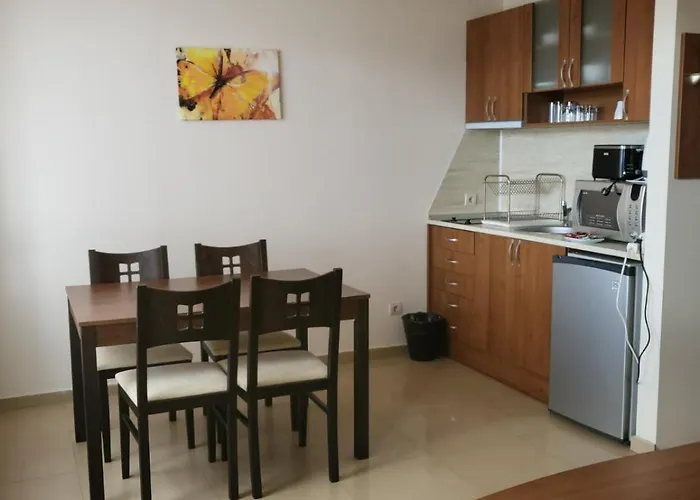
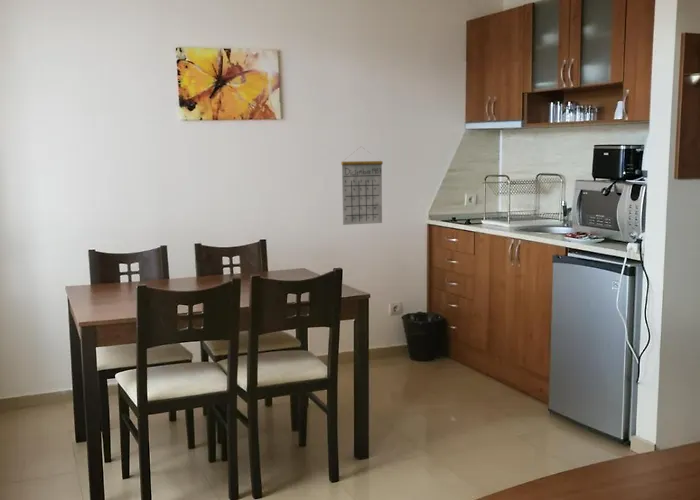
+ calendar [340,146,384,226]
